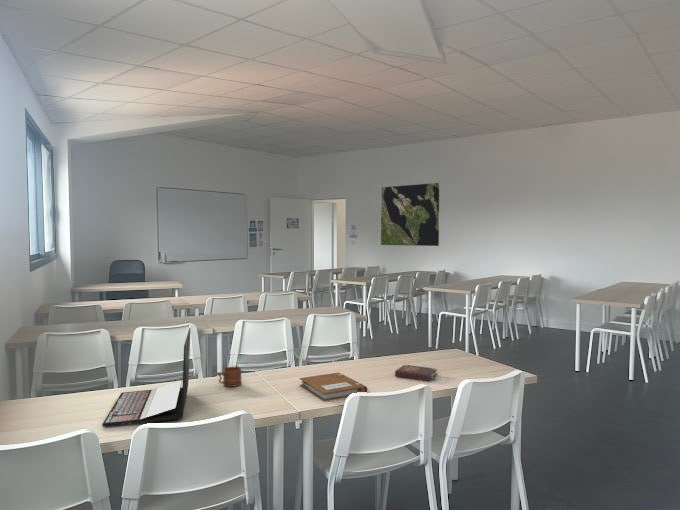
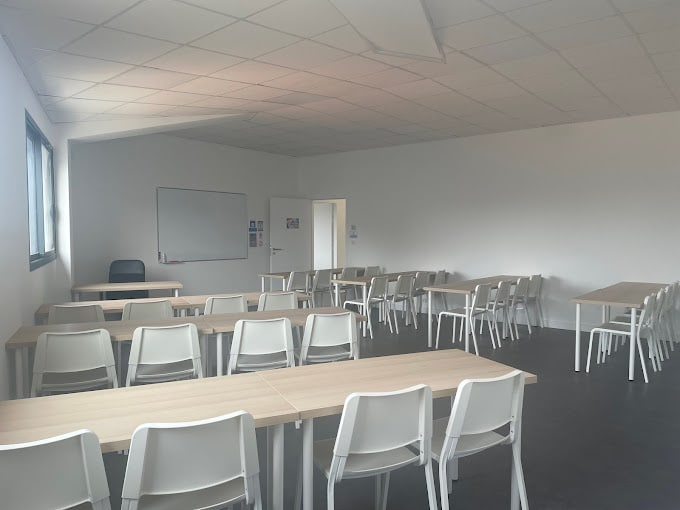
- world map [380,182,440,247]
- book [394,363,439,382]
- notebook [299,372,368,402]
- mug [213,366,242,388]
- laptop [101,327,191,427]
